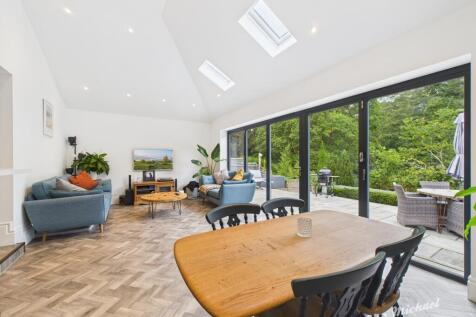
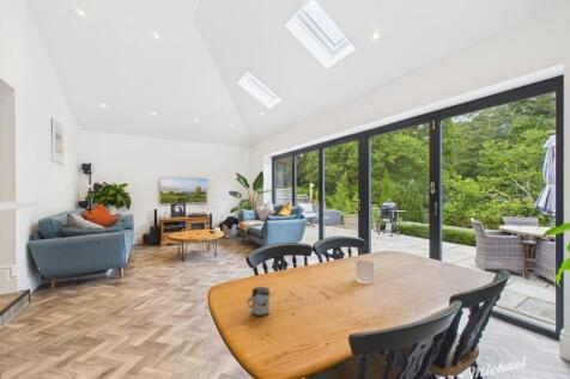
+ cup [245,286,271,317]
